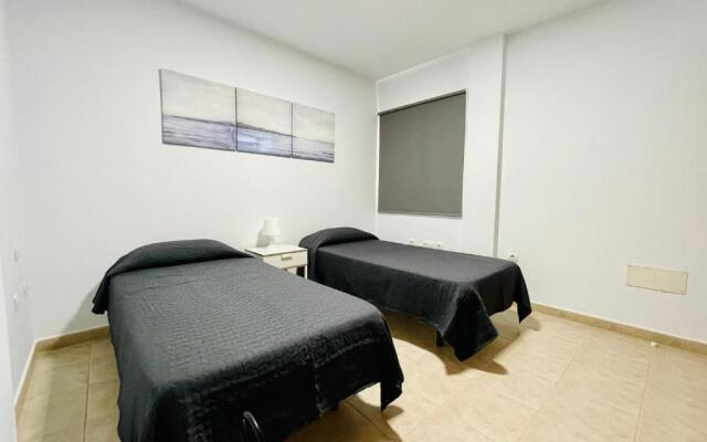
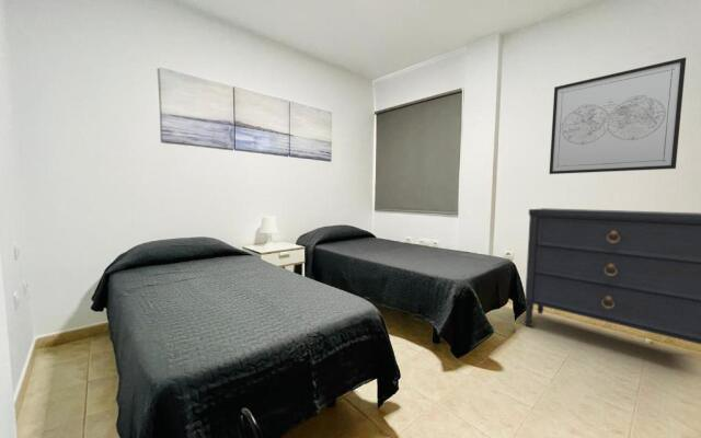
+ wall art [549,57,687,175]
+ dresser [524,207,701,345]
